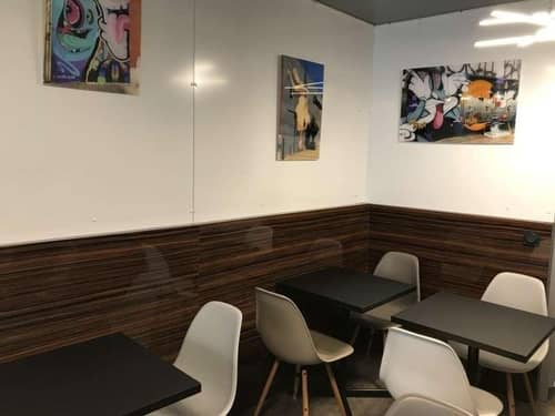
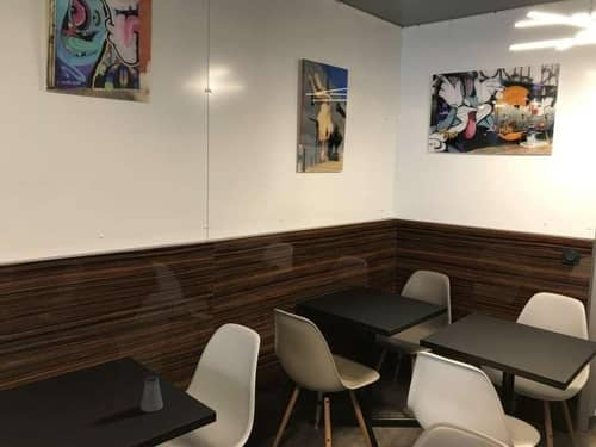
+ saltshaker [139,374,164,414]
